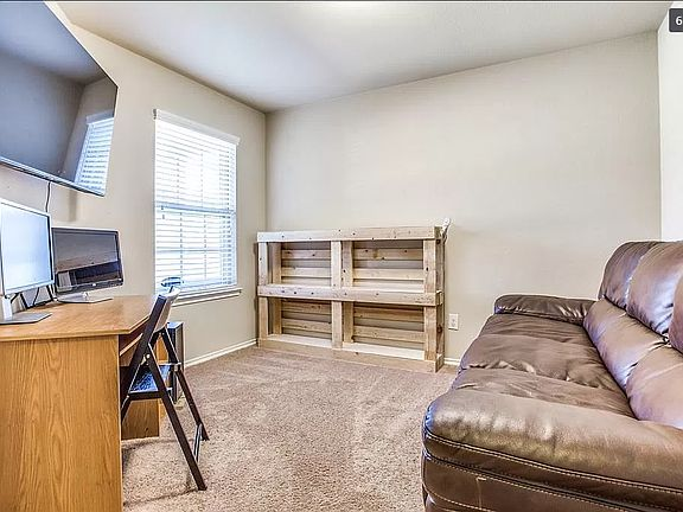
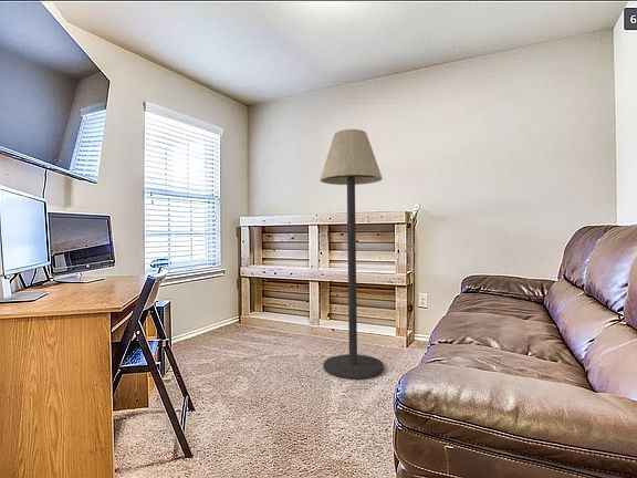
+ floor lamp [318,128,385,380]
